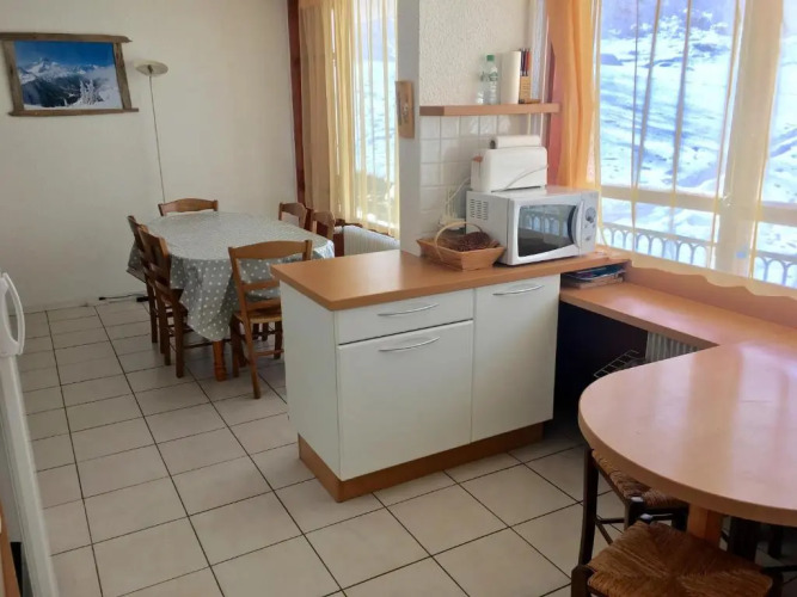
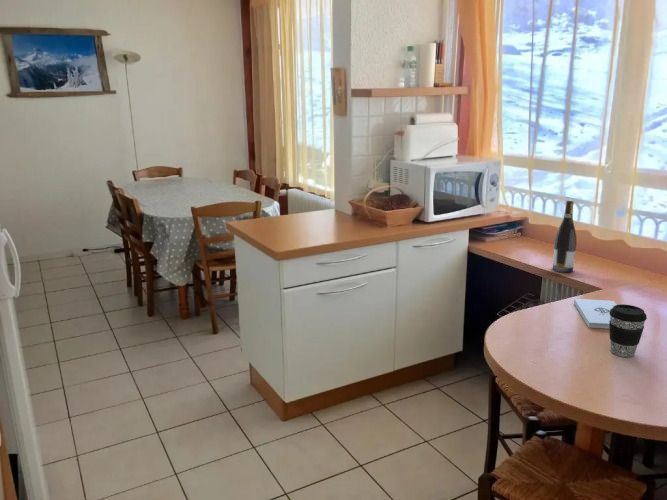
+ notepad [573,298,618,330]
+ wine bottle [552,199,578,273]
+ coffee cup [608,303,648,358]
